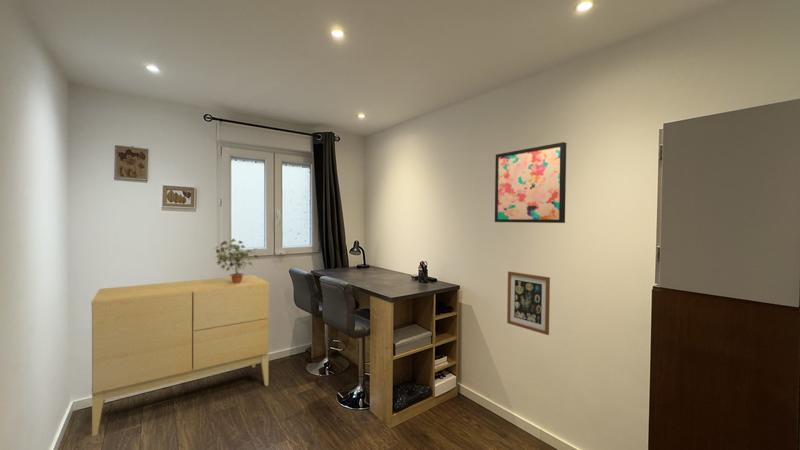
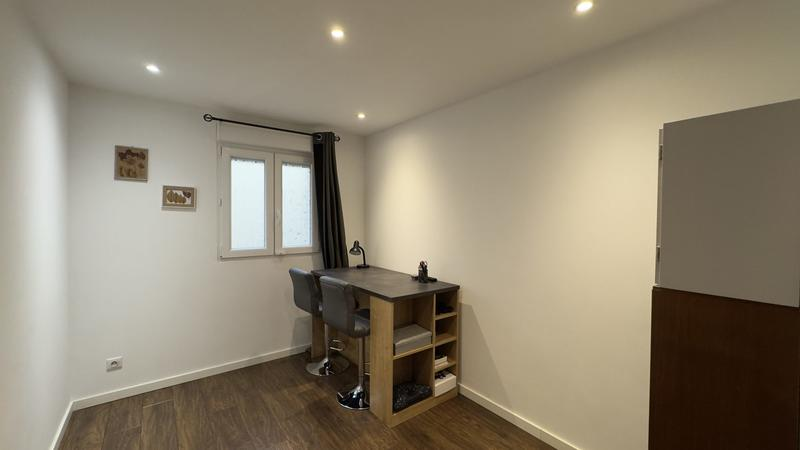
- sideboard [90,274,270,437]
- wall art [494,141,567,224]
- wall art [506,270,551,336]
- potted plant [214,238,259,284]
